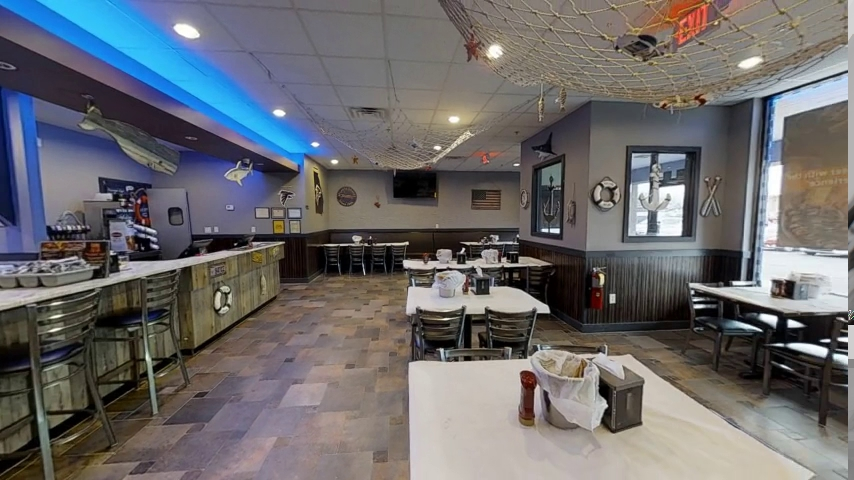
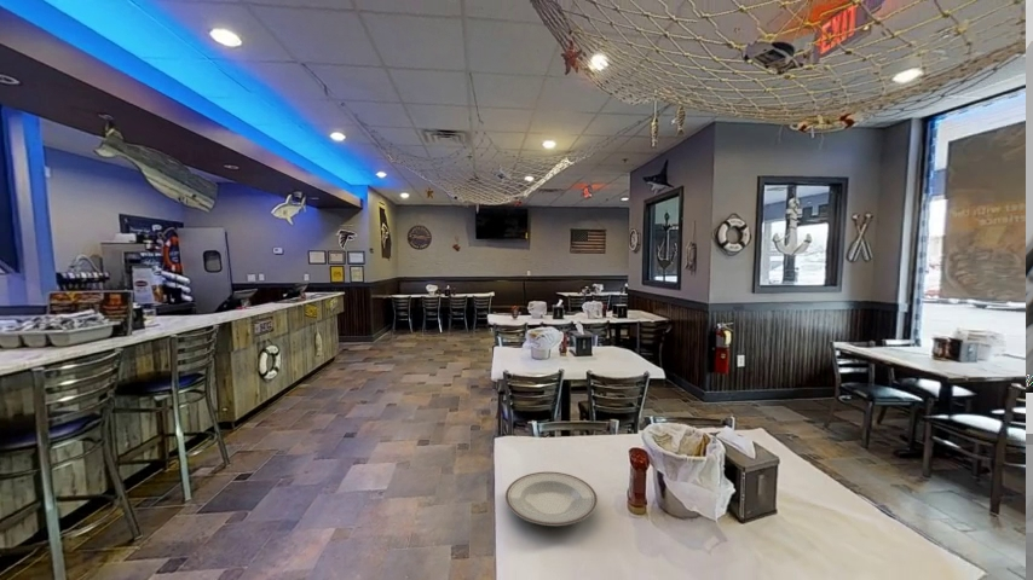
+ plate [504,471,599,527]
